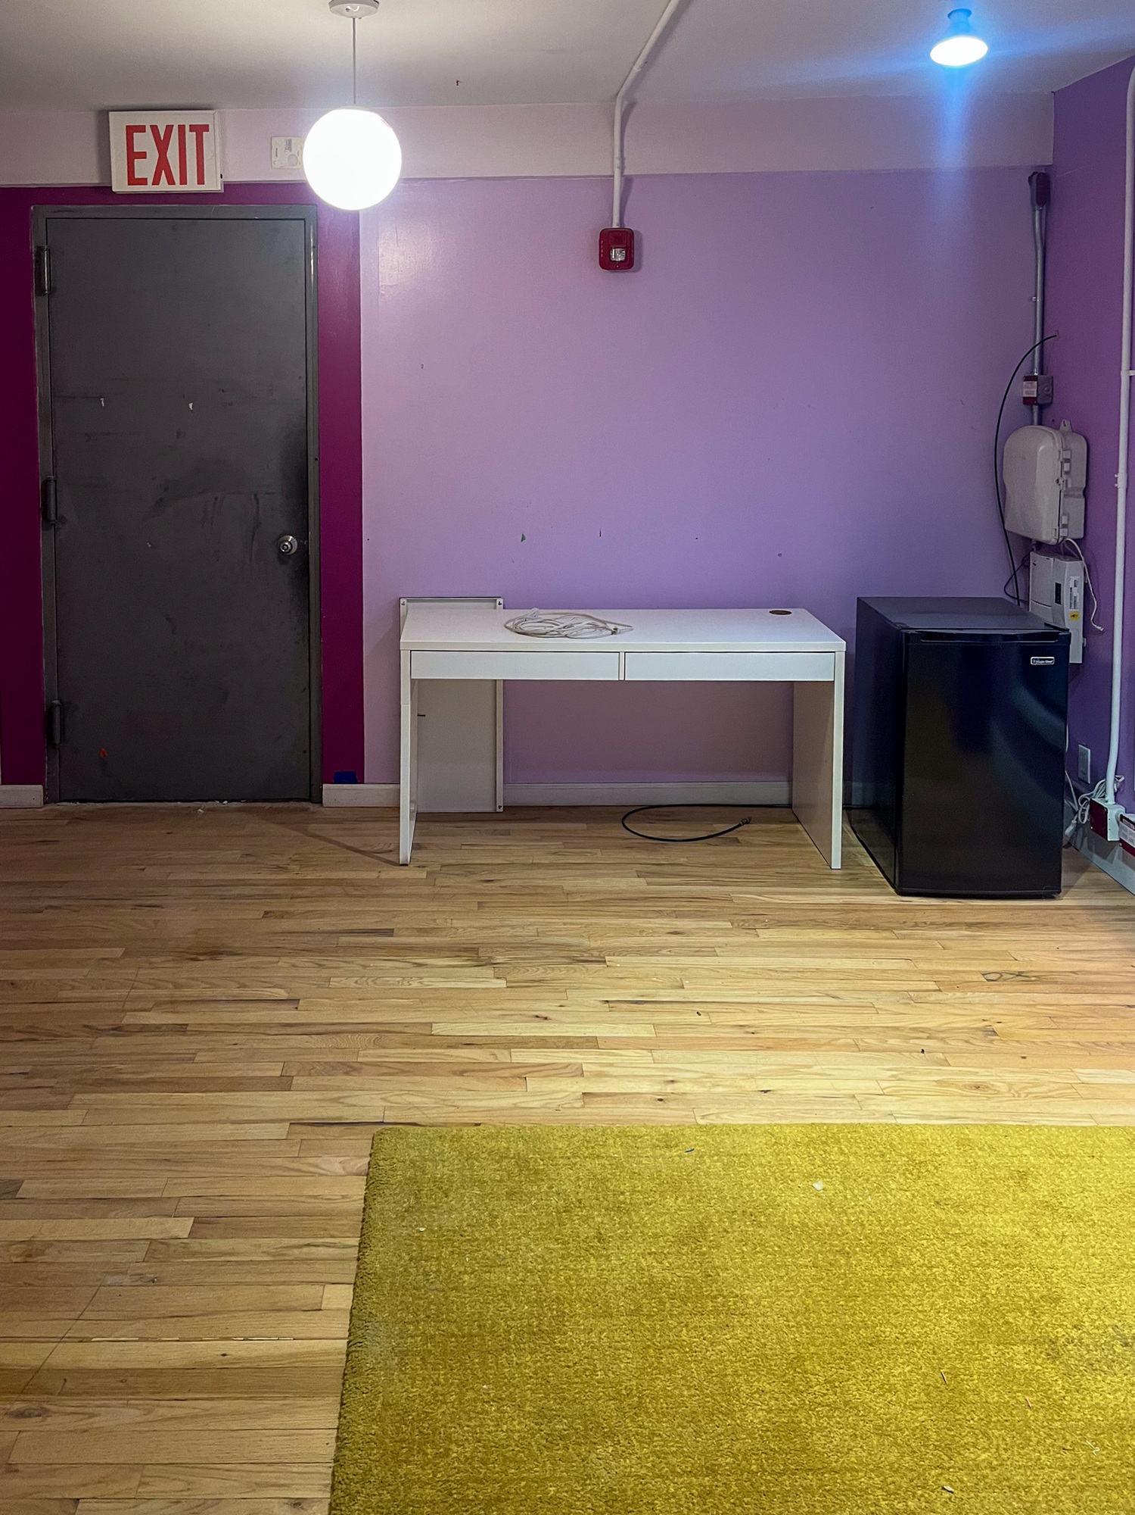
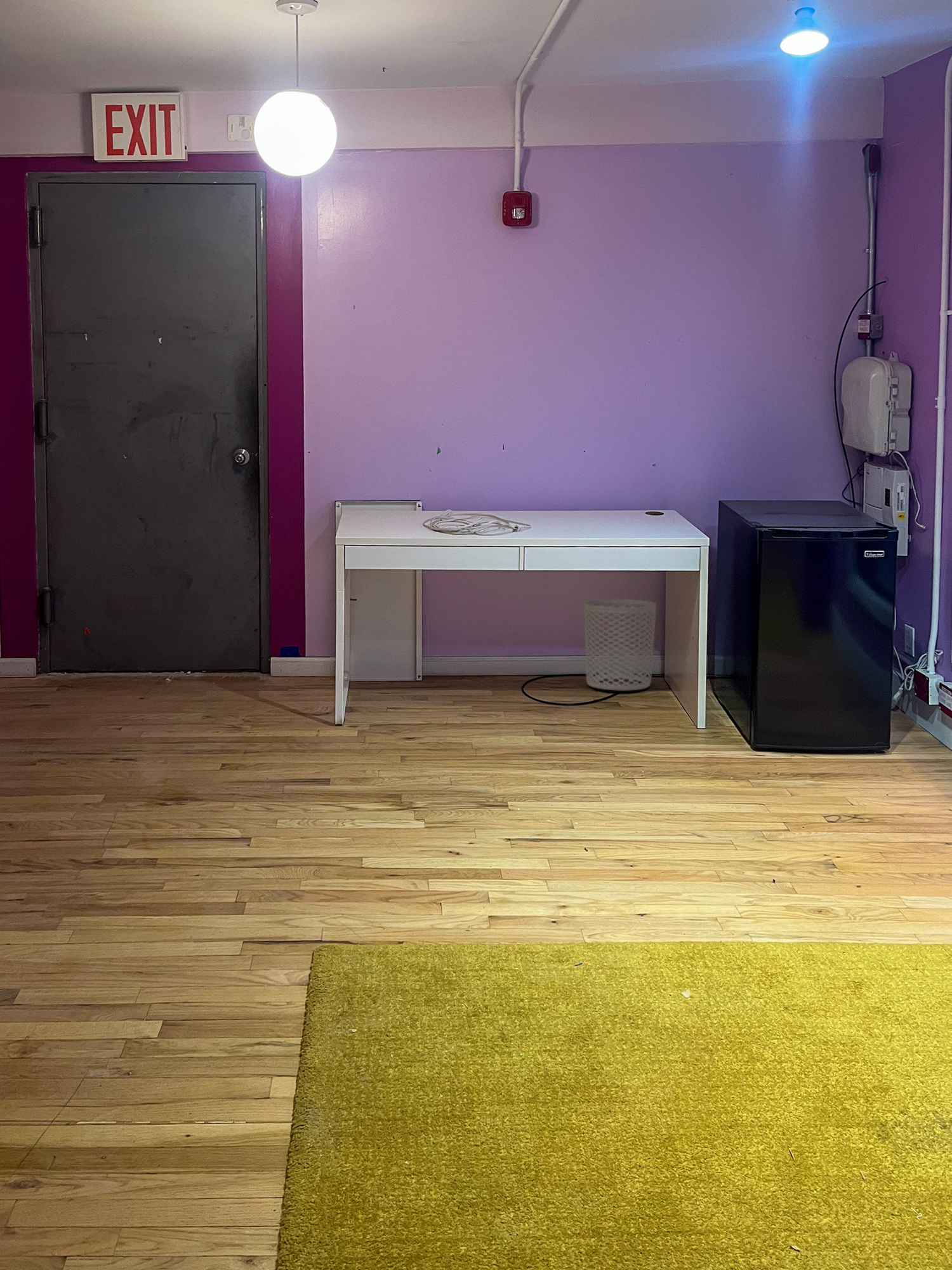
+ waste bin [583,599,657,692]
